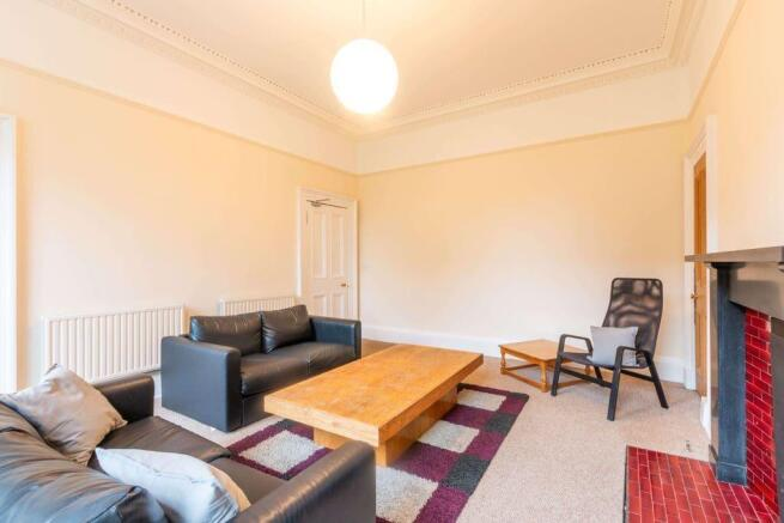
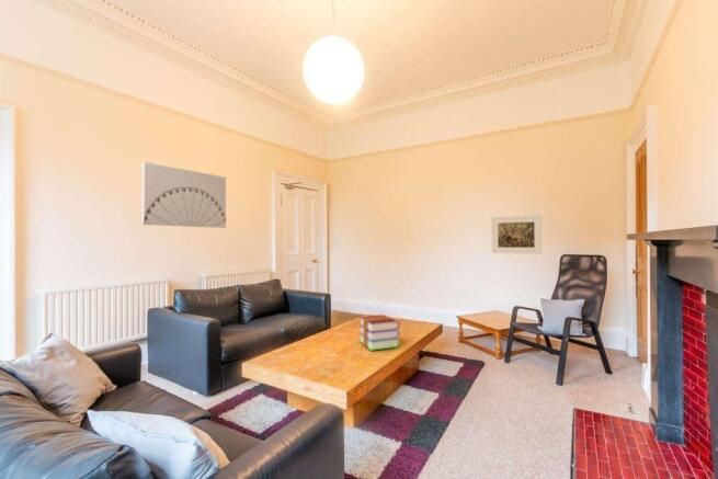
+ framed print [491,215,543,254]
+ books [358,313,401,352]
+ wall art [141,161,227,229]
